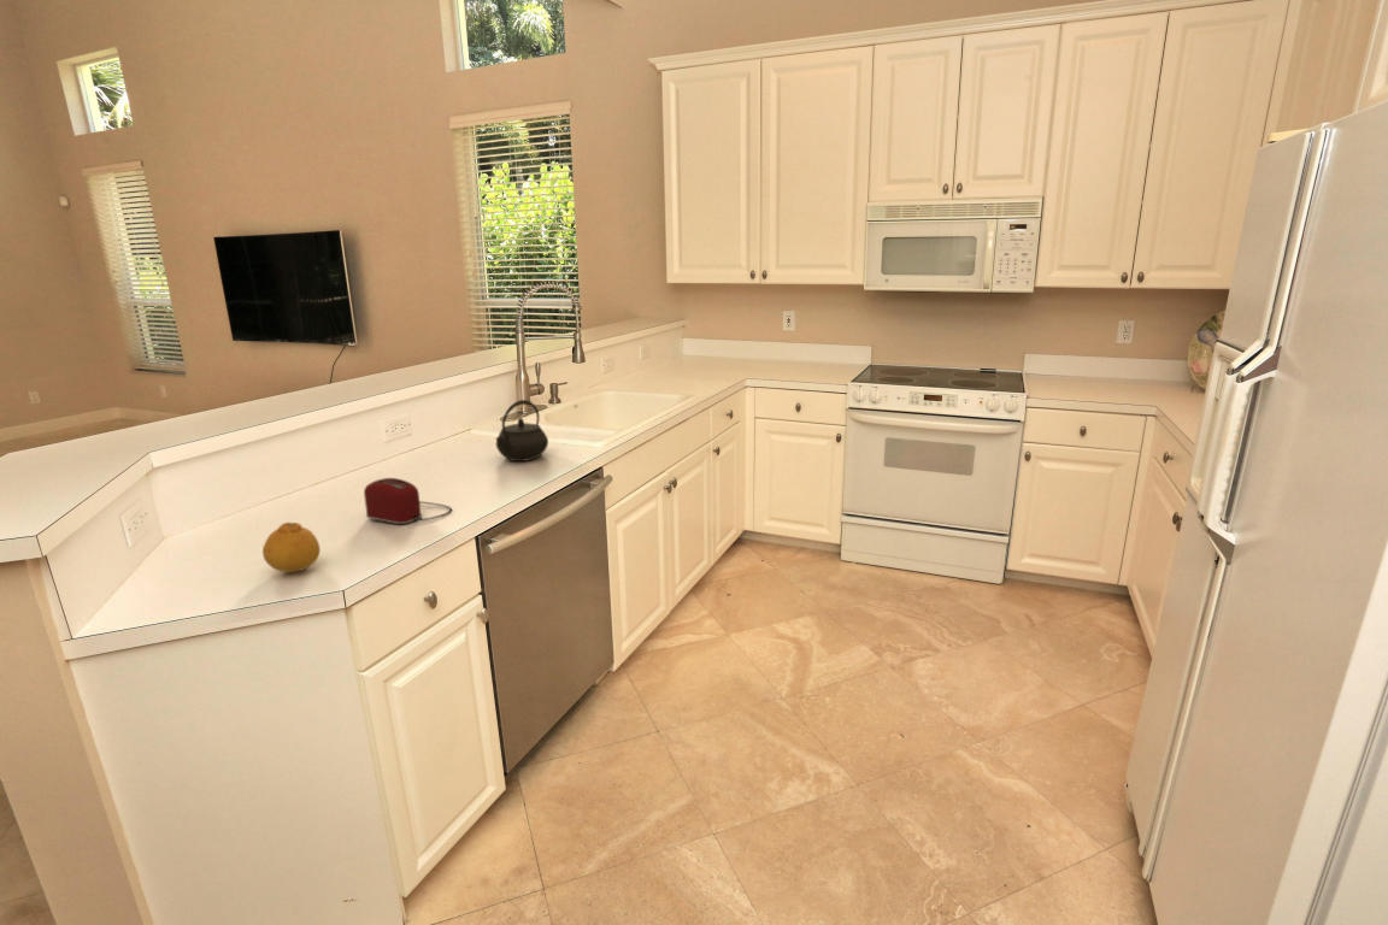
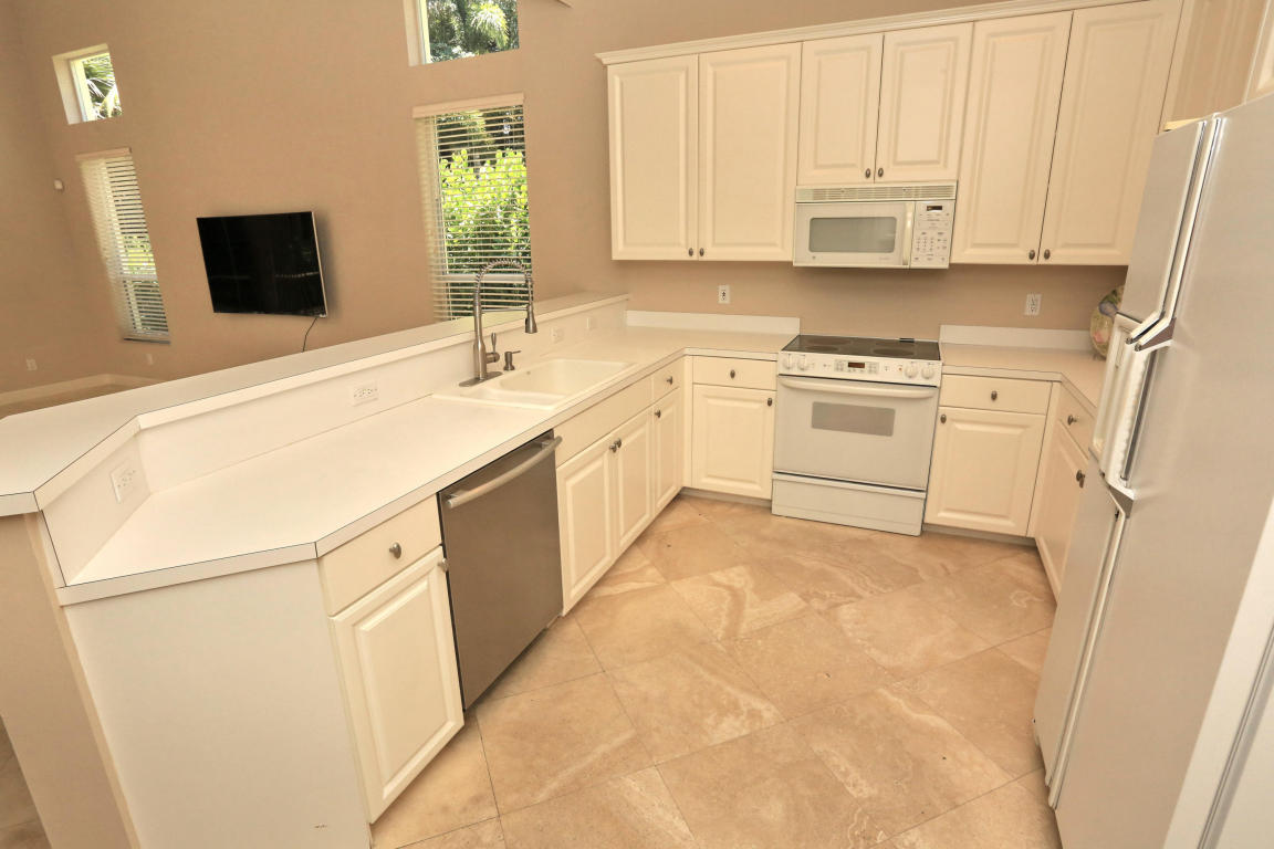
- fruit [261,522,322,573]
- kettle [494,399,549,462]
- toaster [363,477,453,525]
